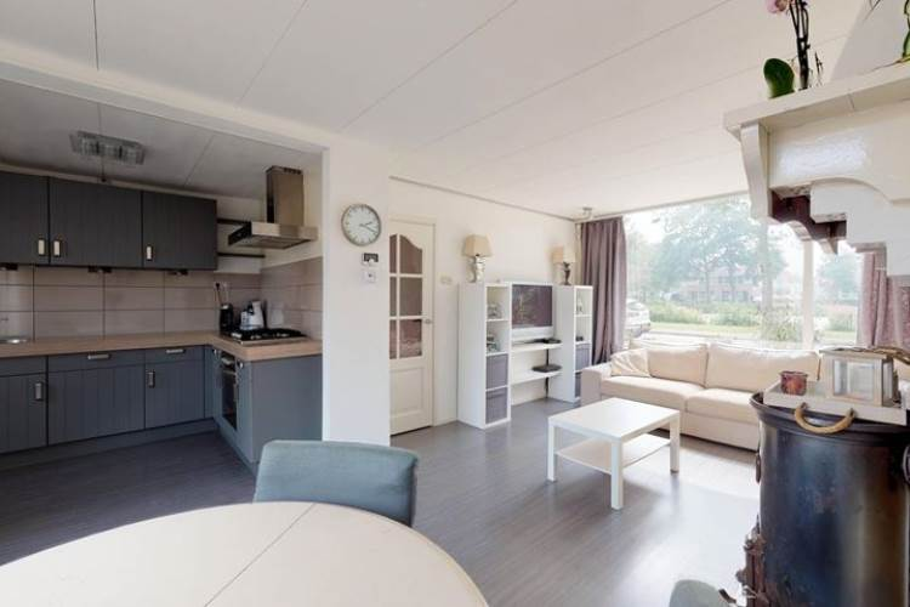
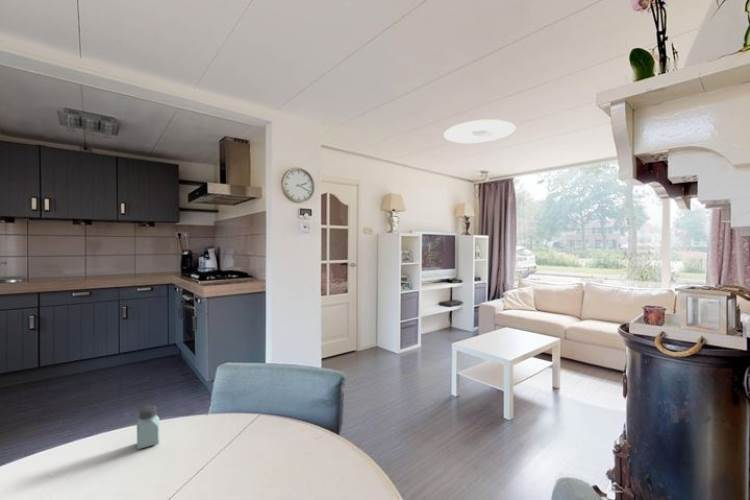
+ ceiling light [443,118,516,144]
+ saltshaker [136,405,161,450]
